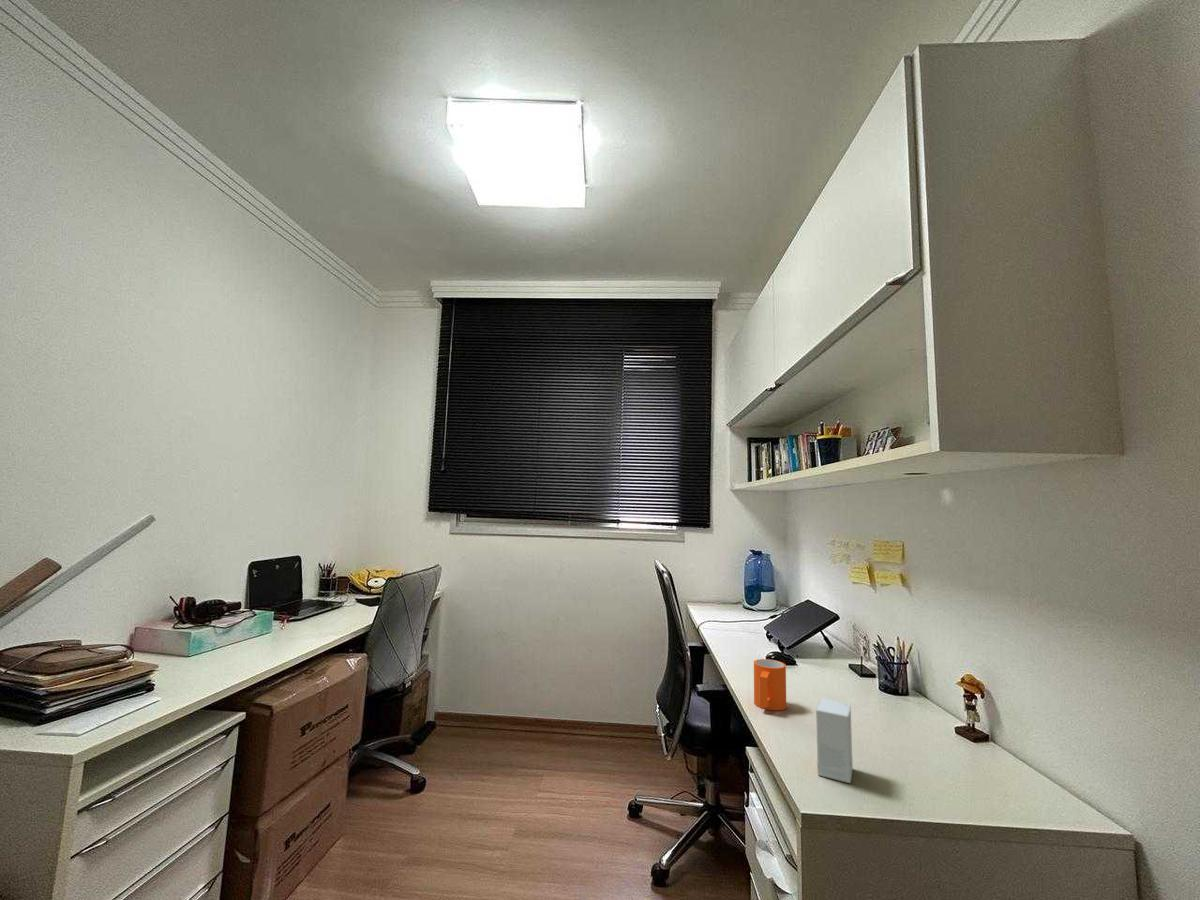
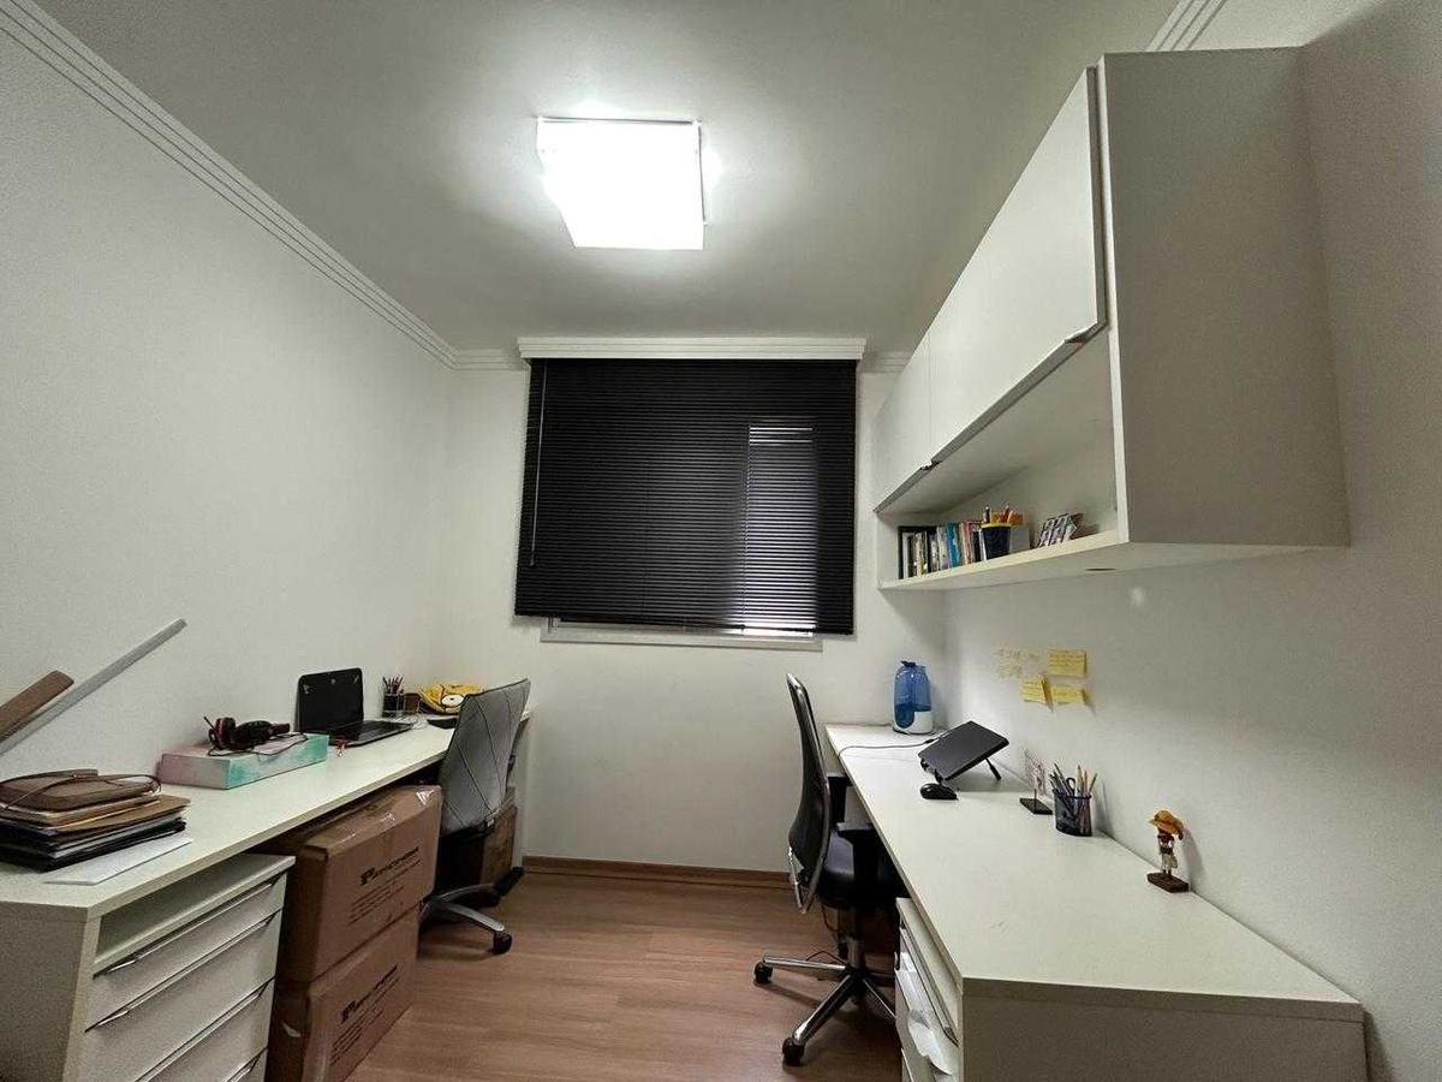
- small box [815,698,854,784]
- mug [753,658,787,711]
